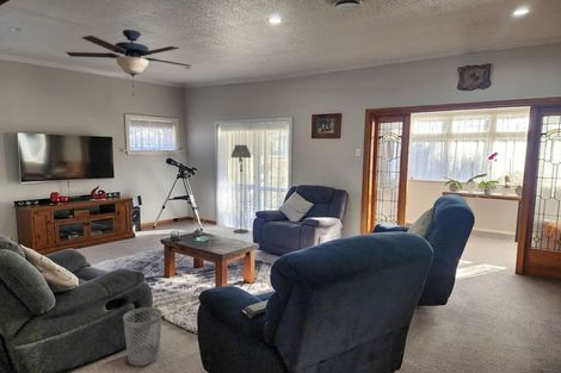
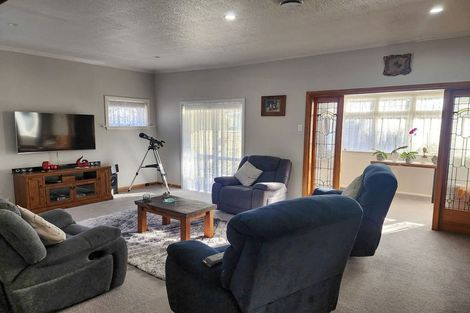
- ceiling fan [64,29,192,97]
- floor lamp [230,144,252,235]
- wastebasket [122,306,164,367]
